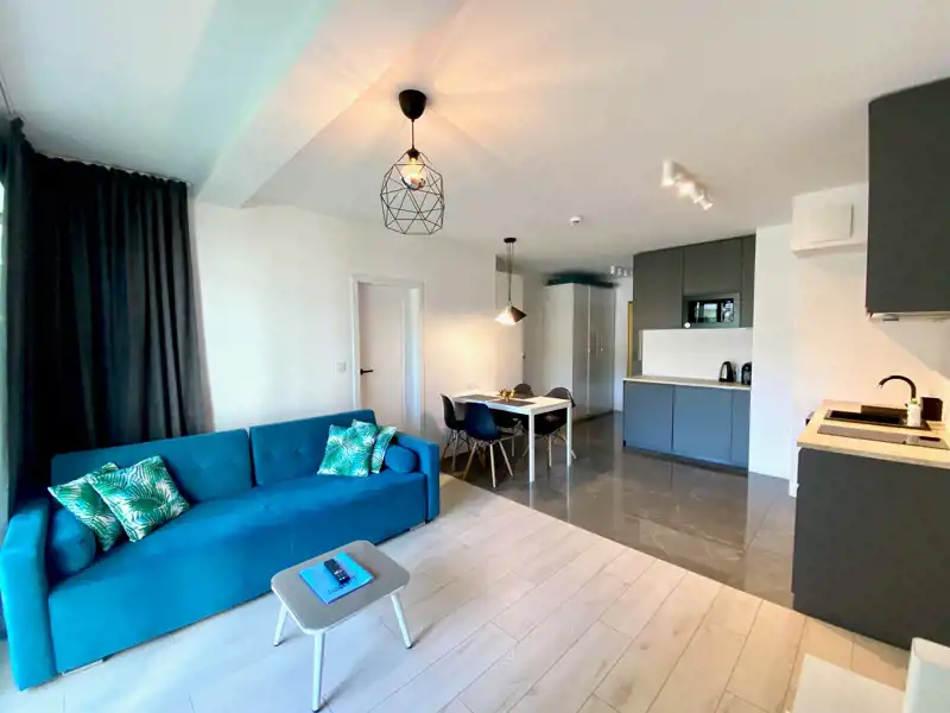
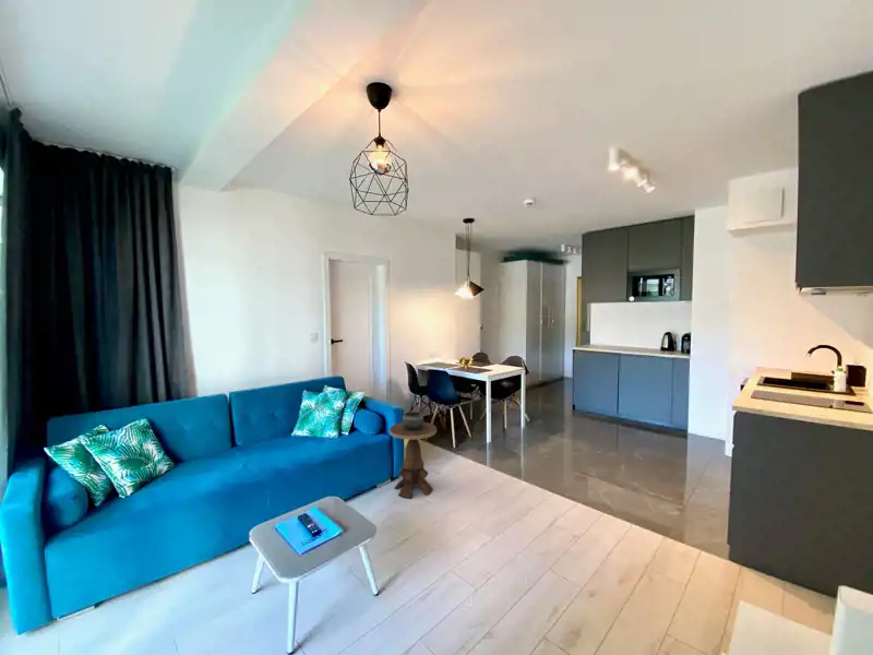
+ side table [388,410,438,499]
